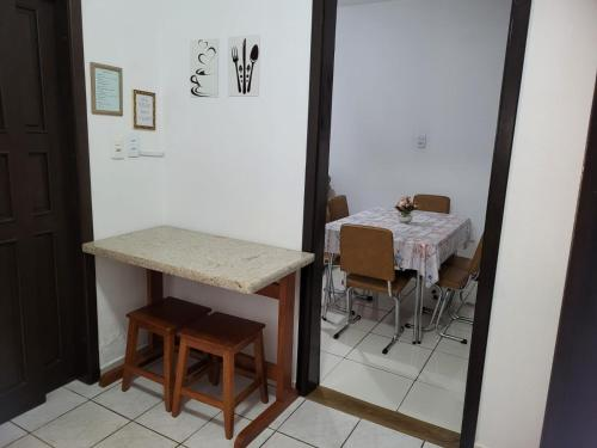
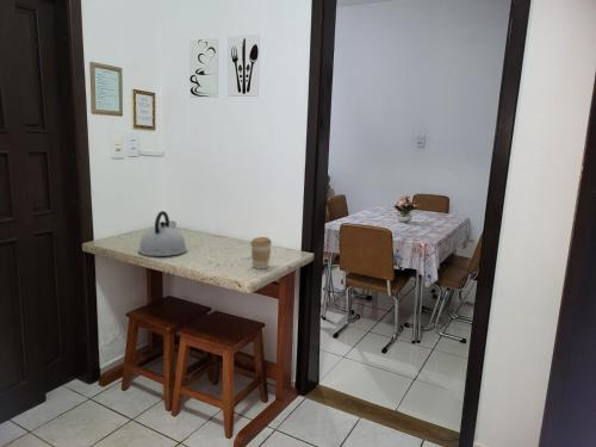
+ coffee cup [249,236,273,269]
+ kettle [137,210,188,257]
